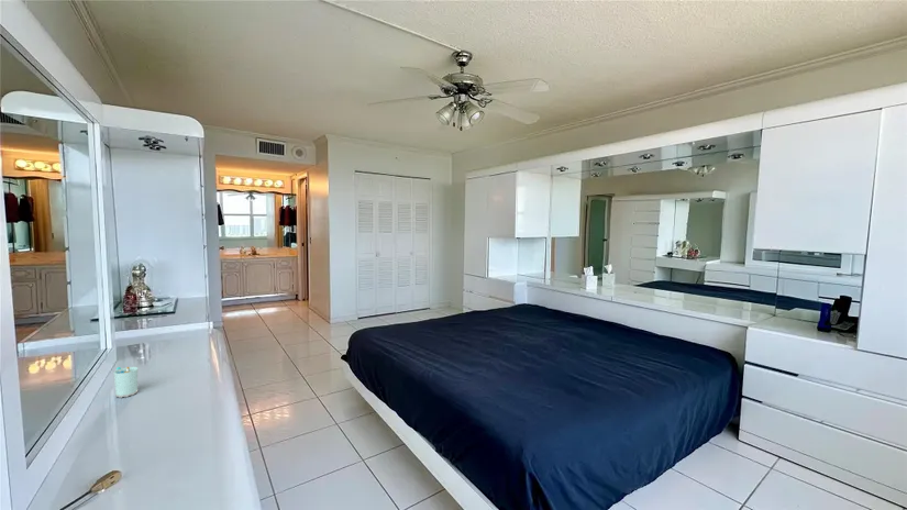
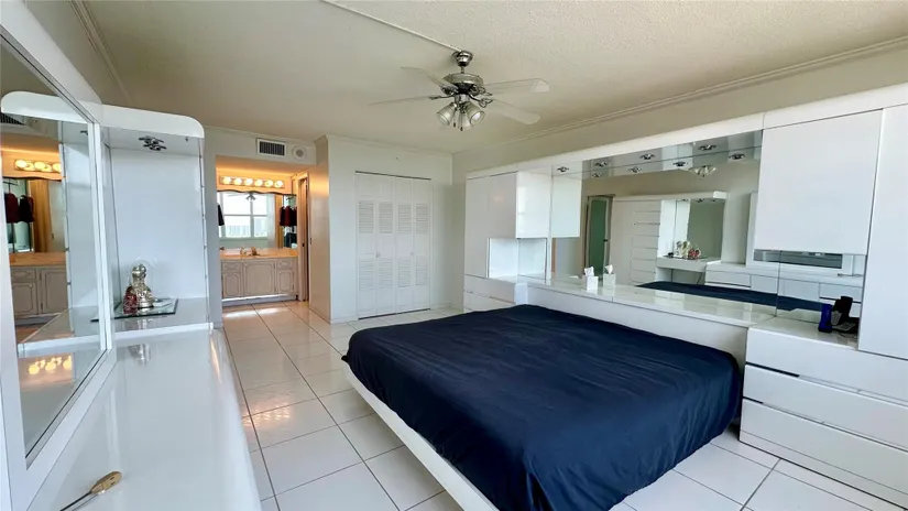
- cup [113,366,139,399]
